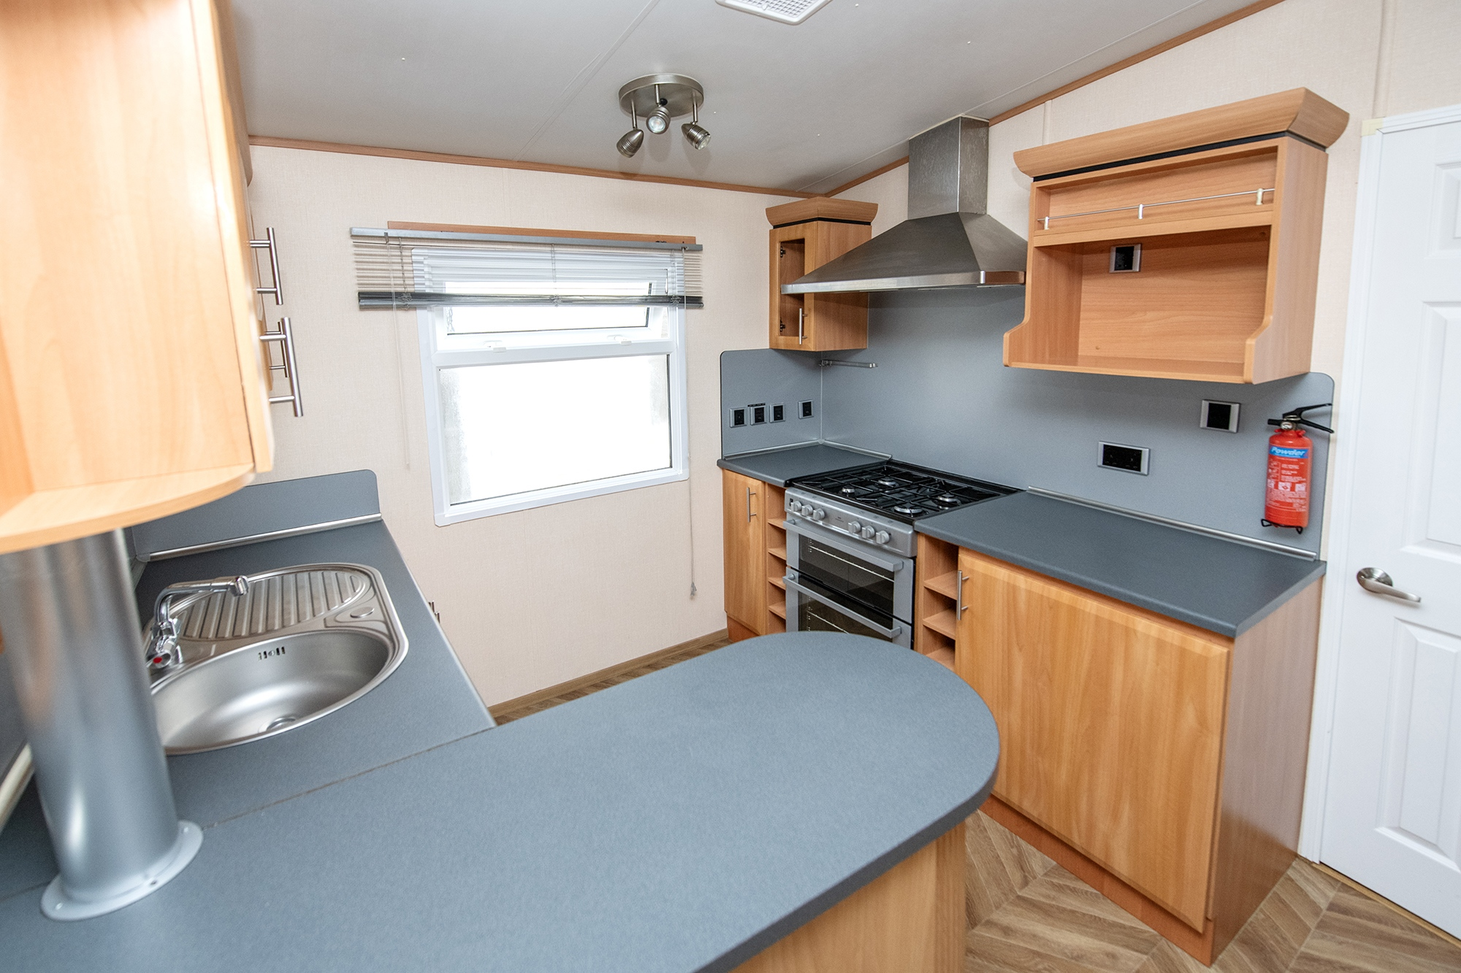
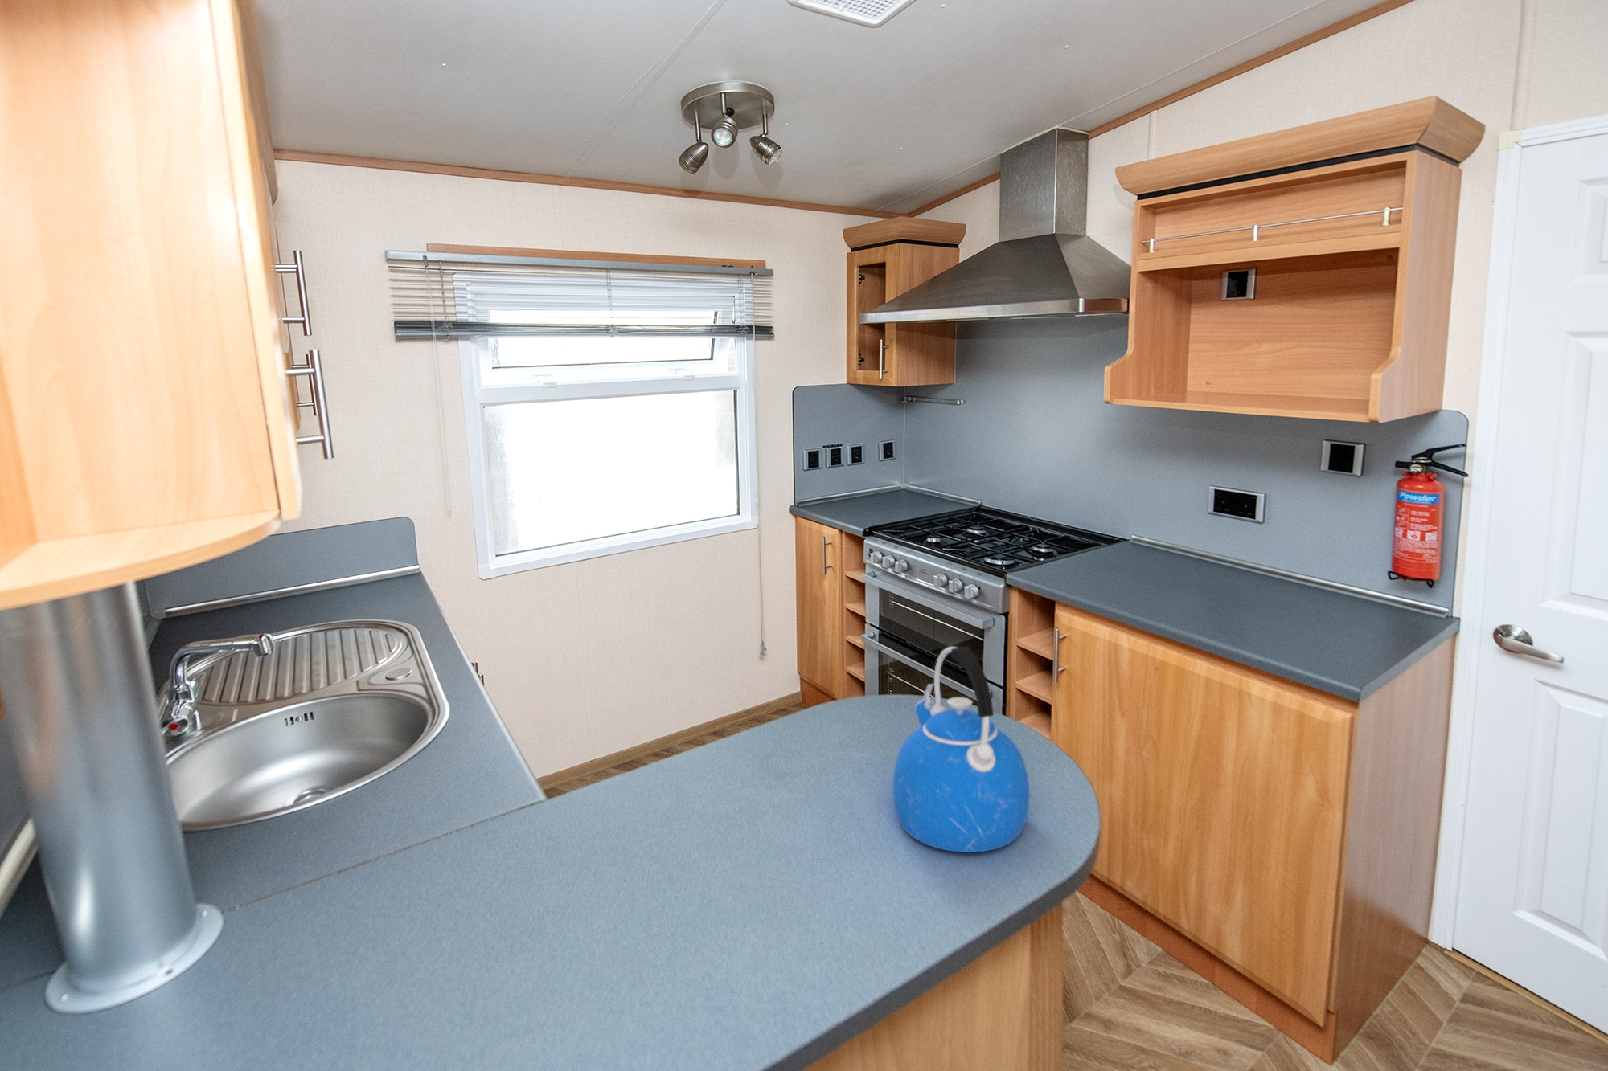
+ kettle [892,645,1031,853]
